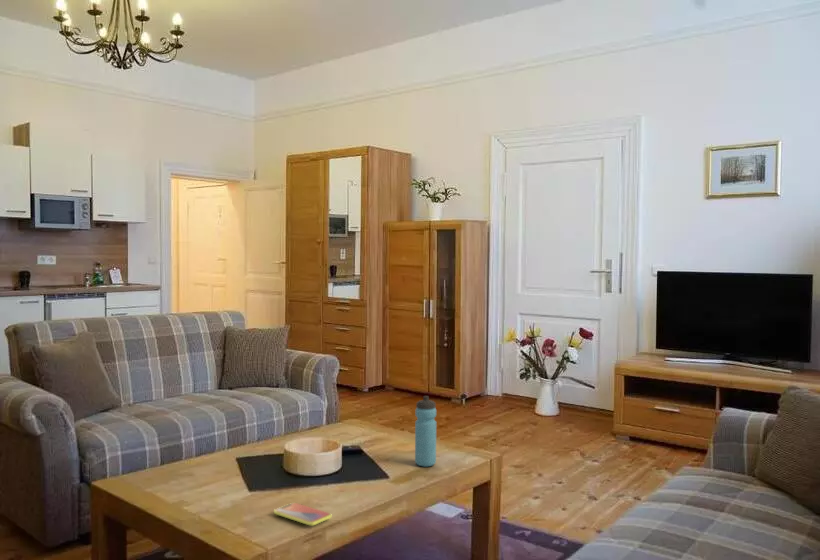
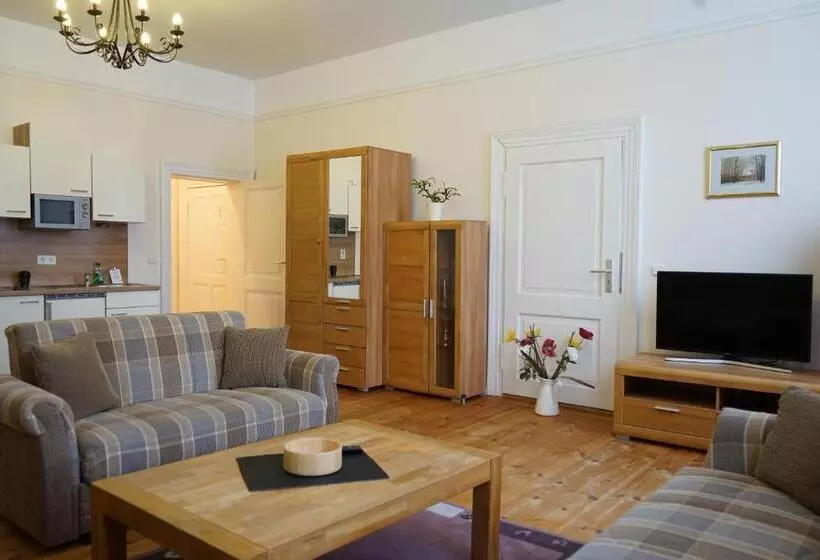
- water bottle [414,395,437,467]
- smartphone [273,502,332,526]
